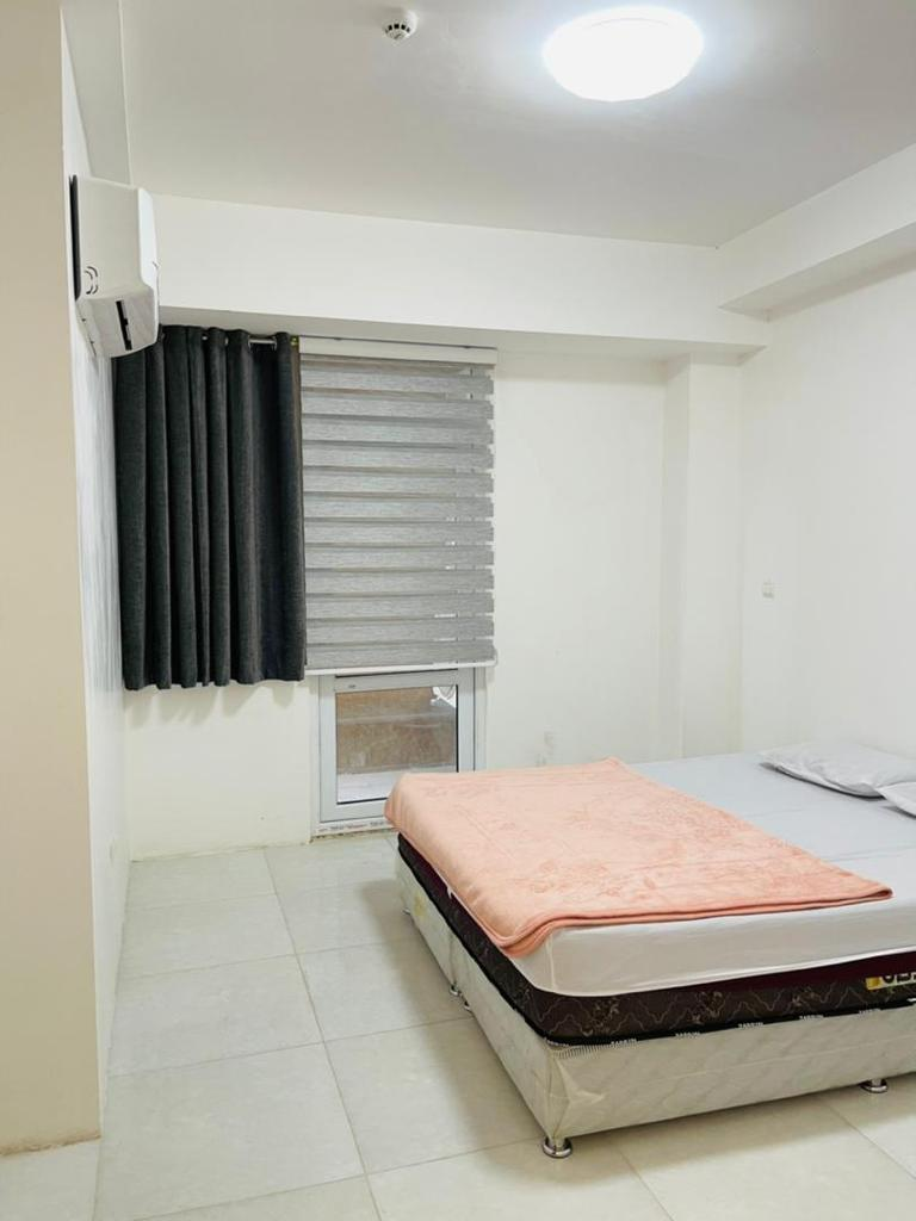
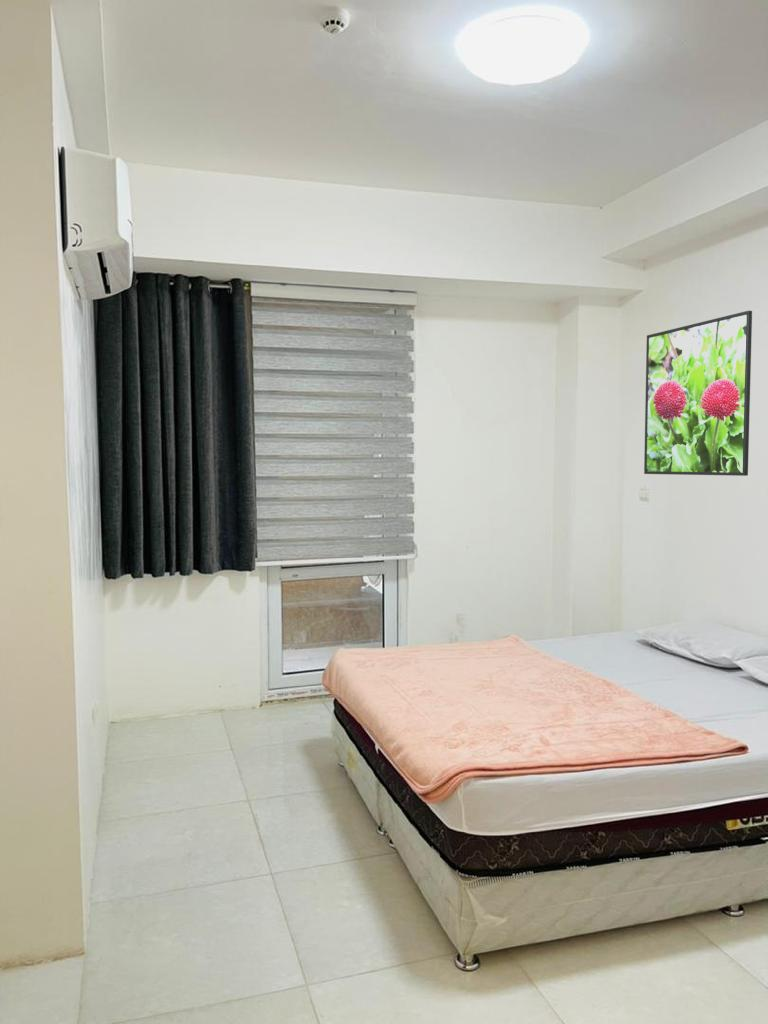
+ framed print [643,310,753,477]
